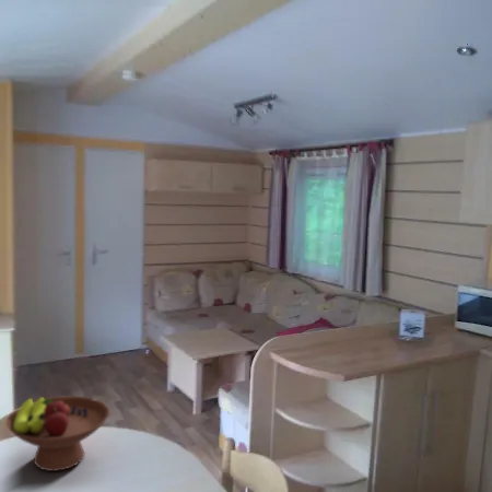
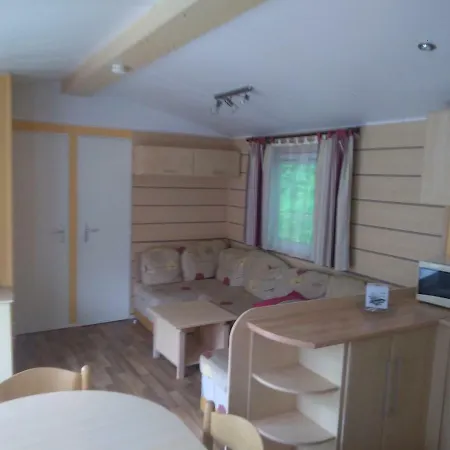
- fruit bowl [5,395,110,472]
